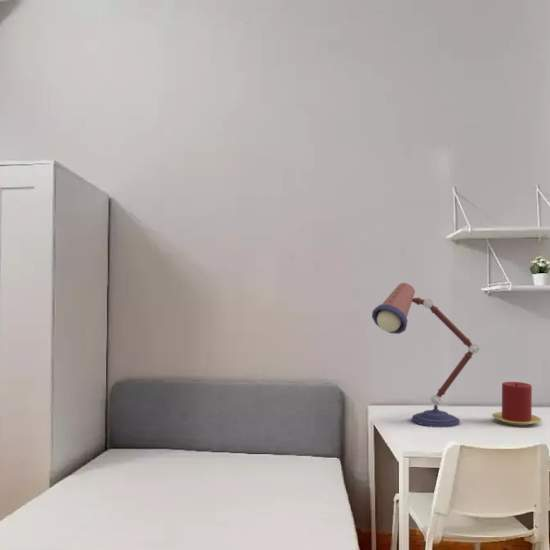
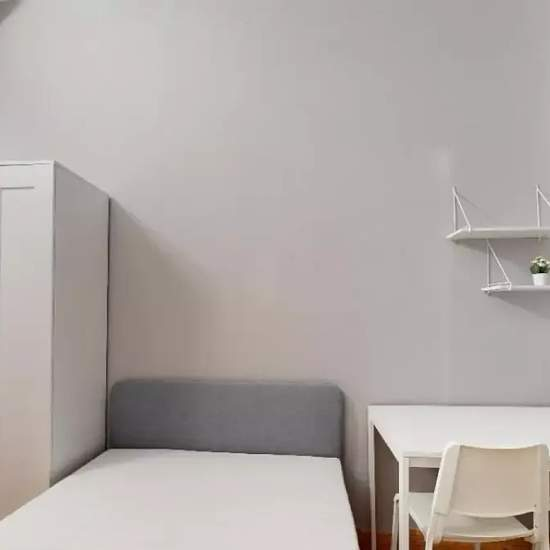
- desk lamp [371,282,481,428]
- candle [491,381,543,427]
